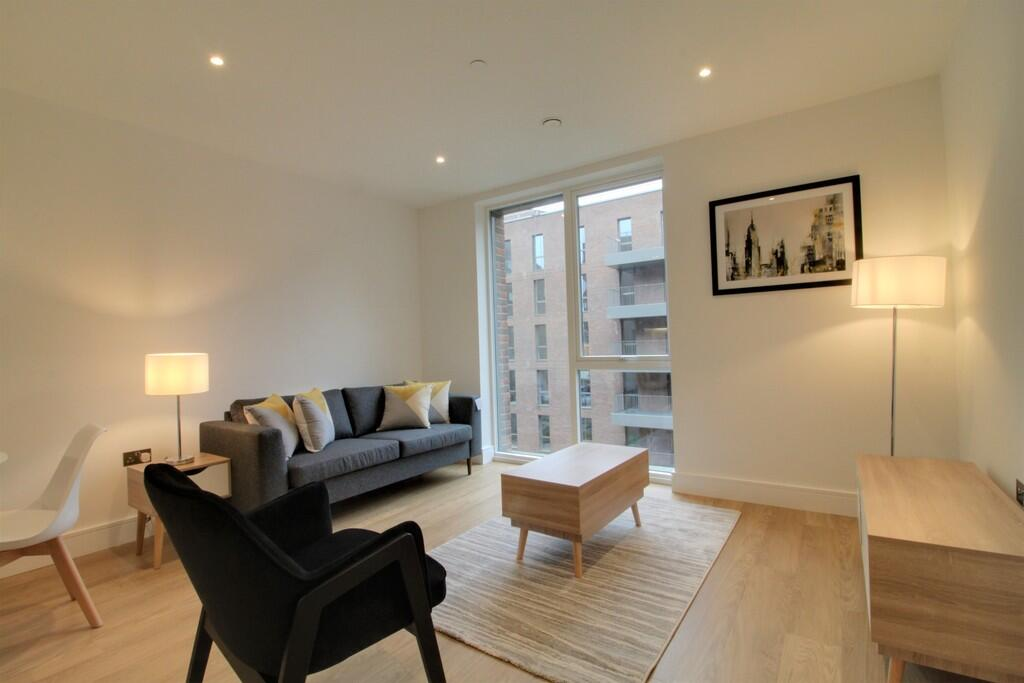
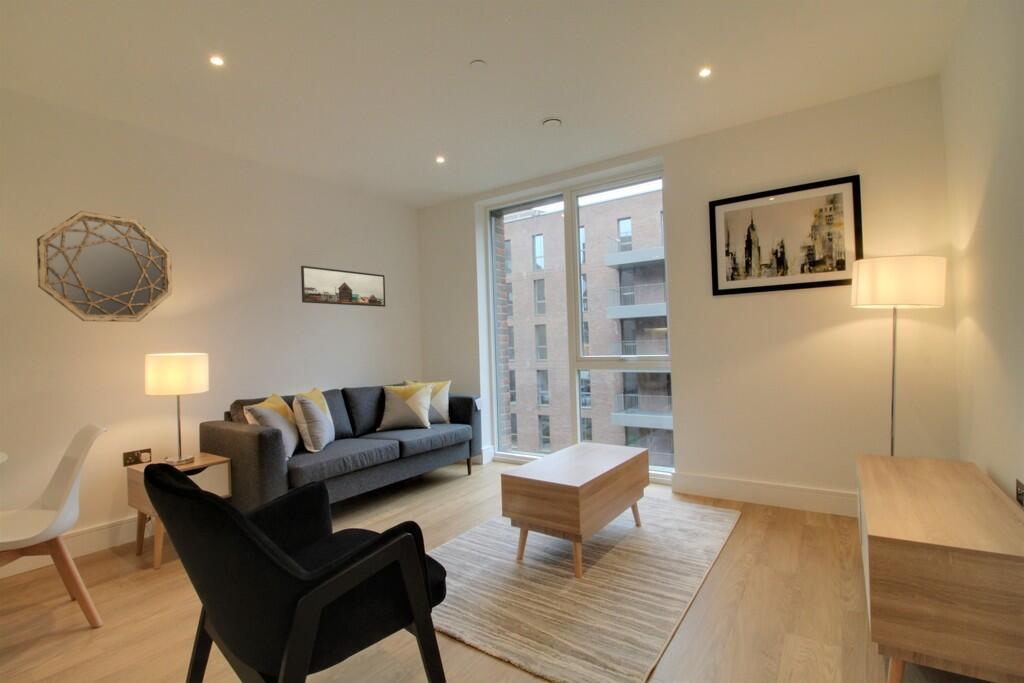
+ home mirror [36,210,173,323]
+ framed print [300,265,386,308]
